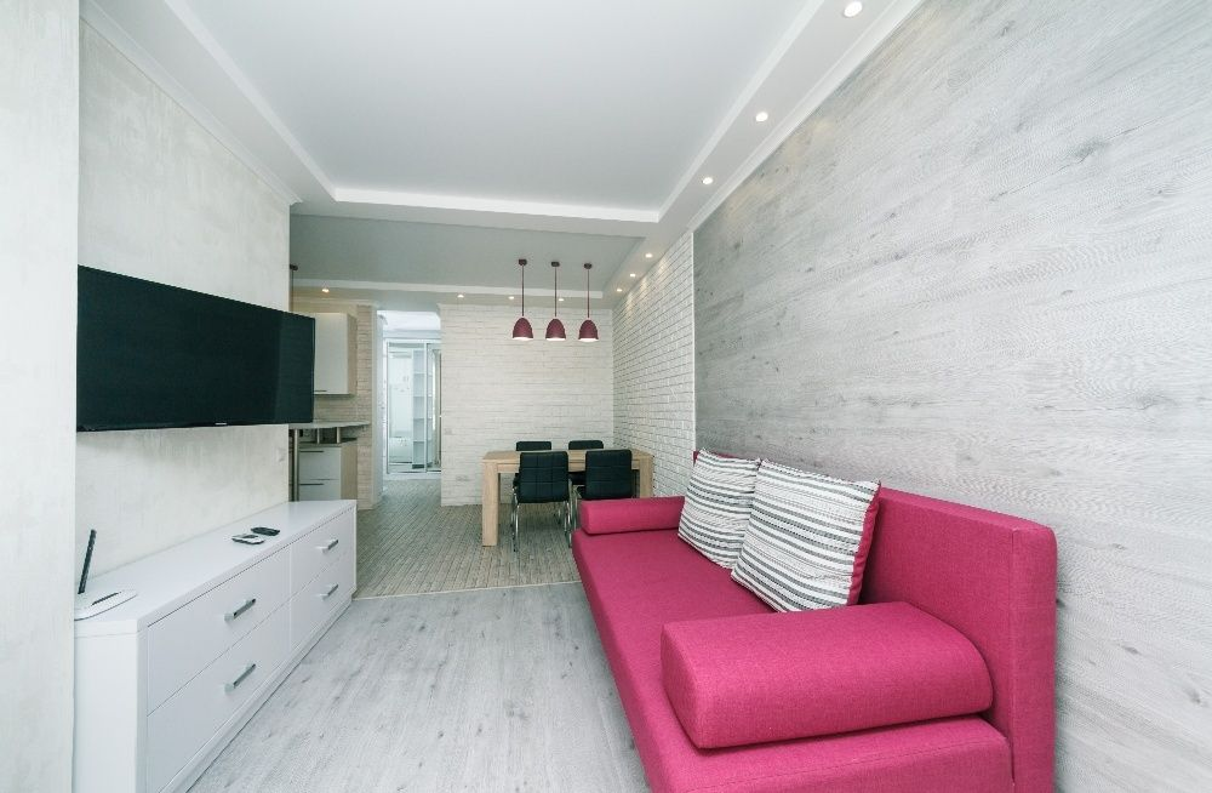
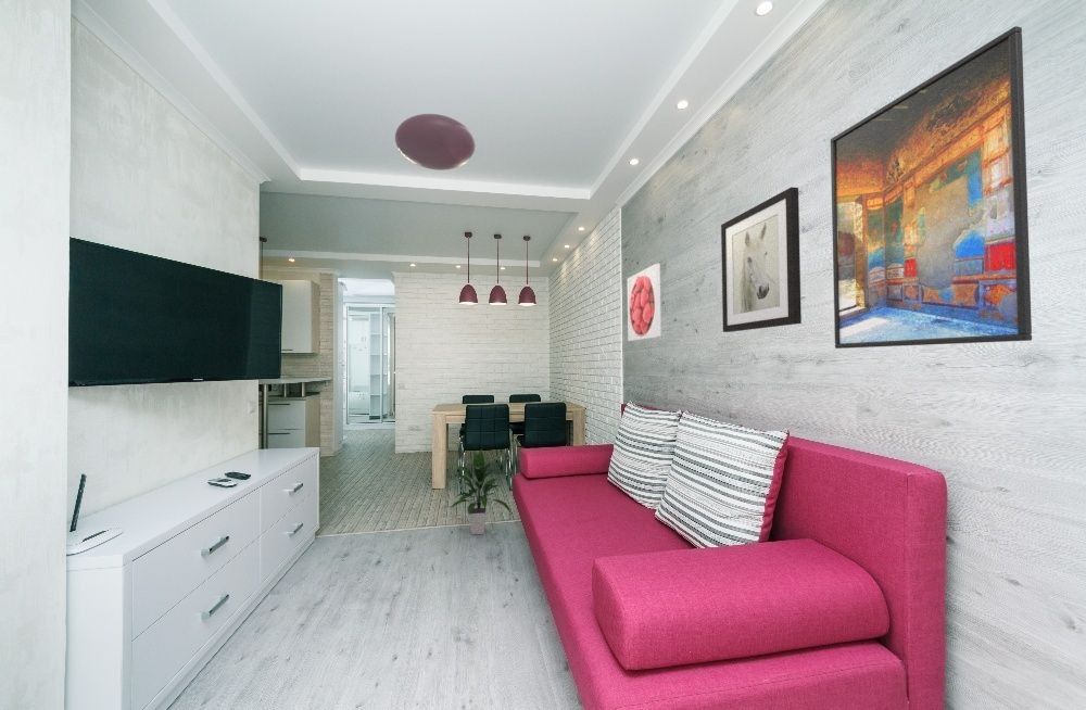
+ indoor plant [449,448,513,535]
+ wall art [720,186,803,333]
+ ceiling light [394,113,477,172]
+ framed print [627,263,662,342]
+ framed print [830,25,1033,350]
